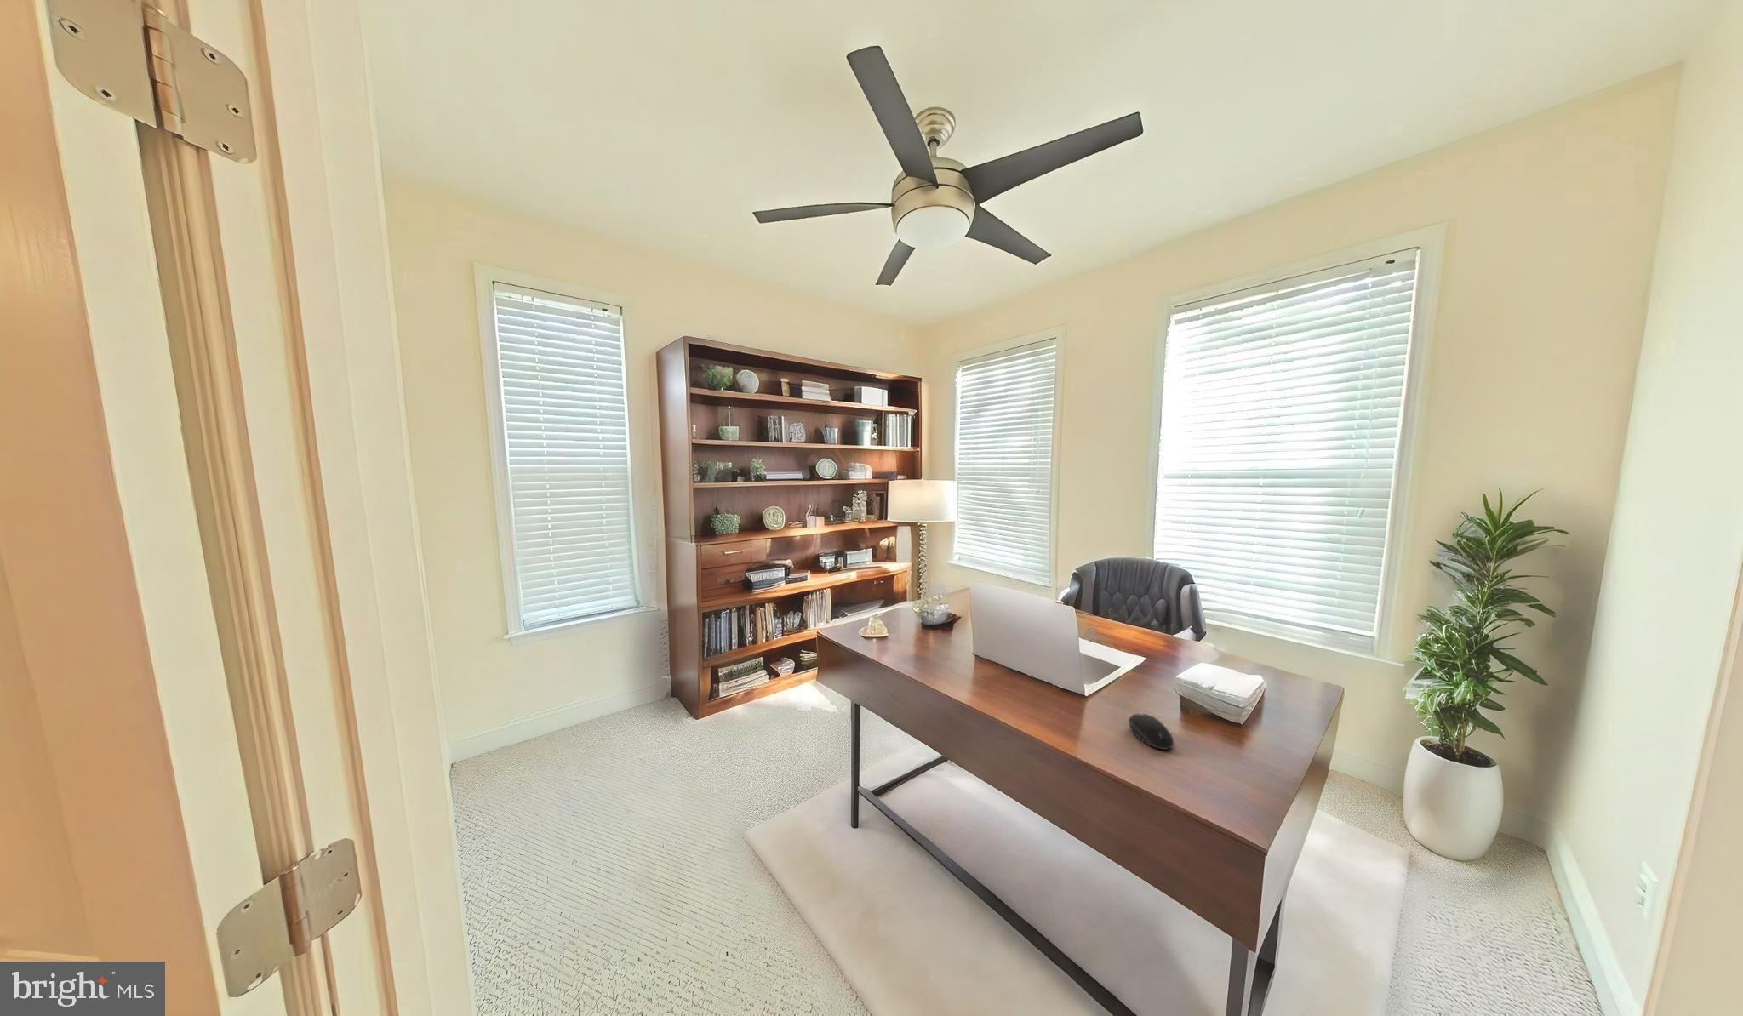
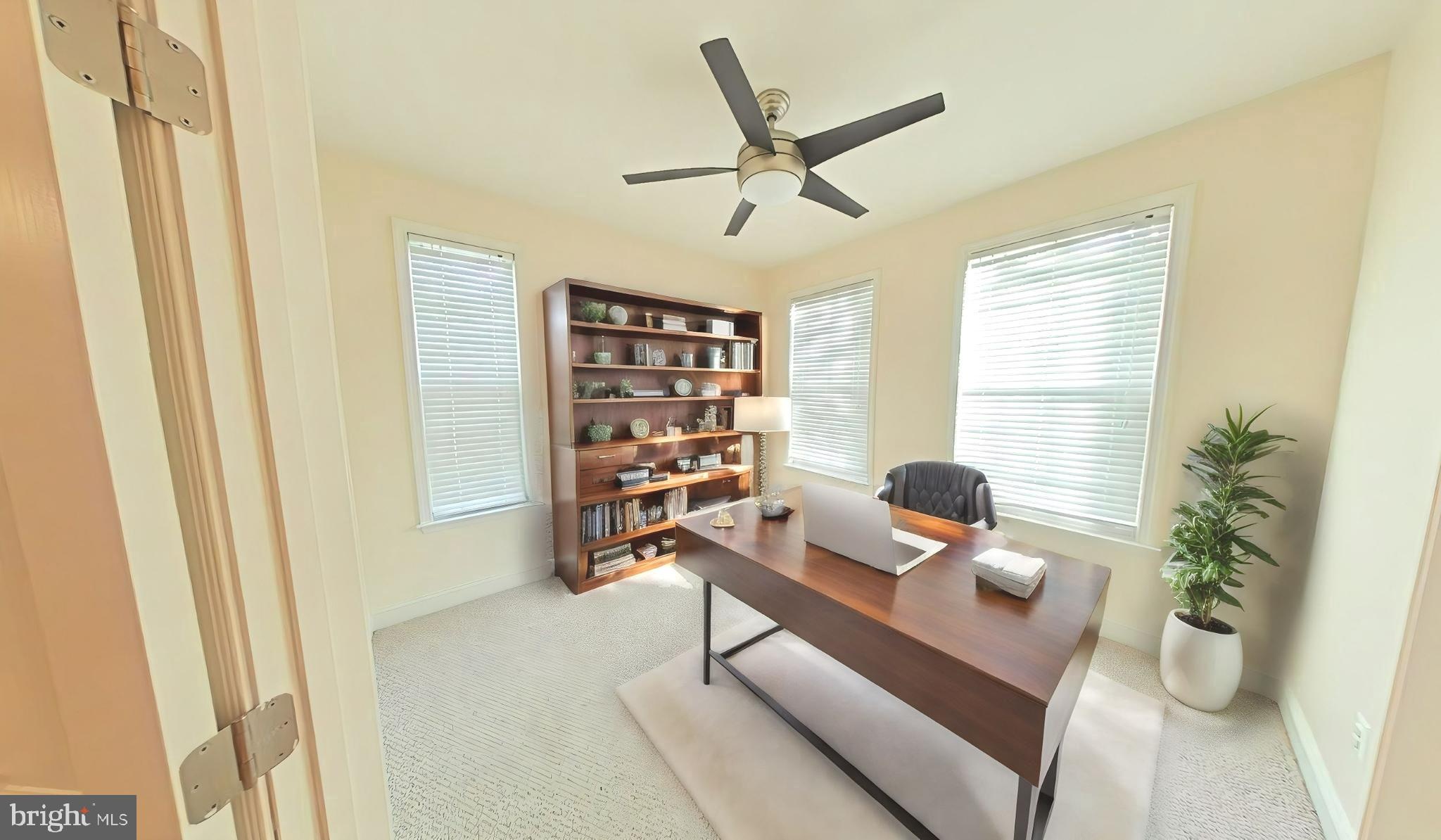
- computer mouse [1127,712,1176,751]
